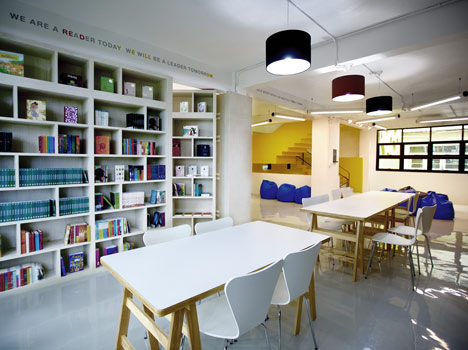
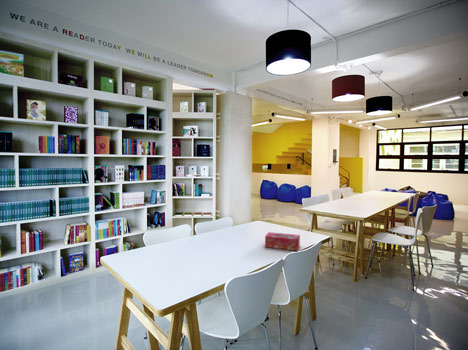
+ tissue box [264,231,301,252]
